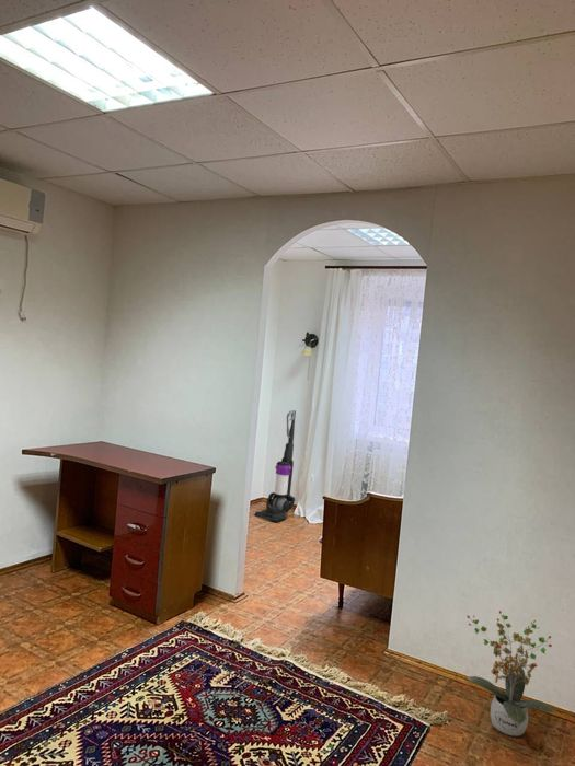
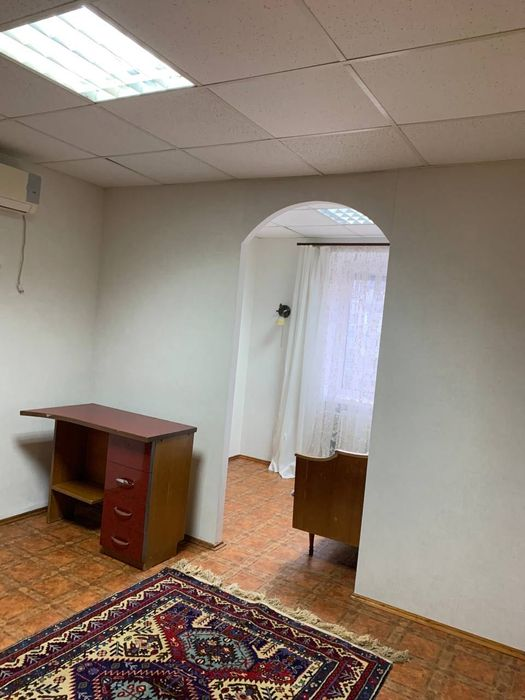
- vacuum cleaner [253,409,297,523]
- potted plant [465,610,556,738]
